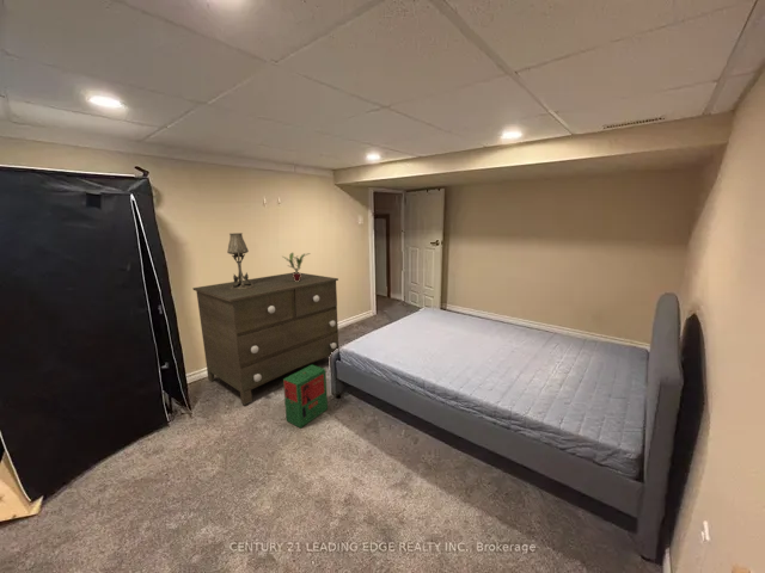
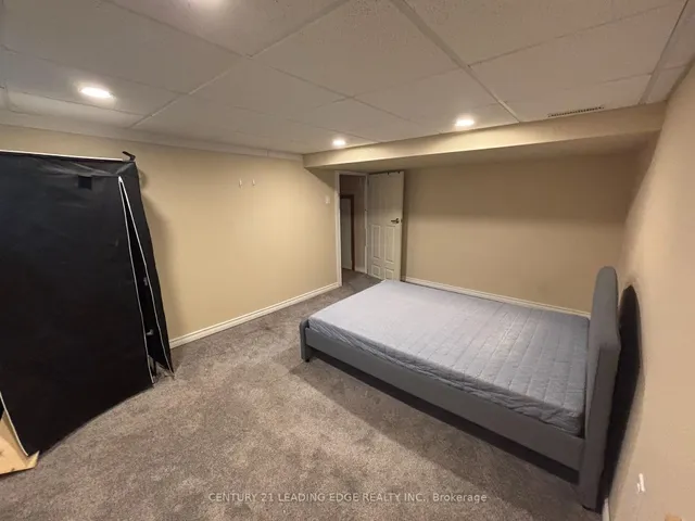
- table lamp [226,232,255,290]
- dresser [191,271,339,406]
- potted plant [280,252,312,282]
- cardboard box [282,364,329,429]
